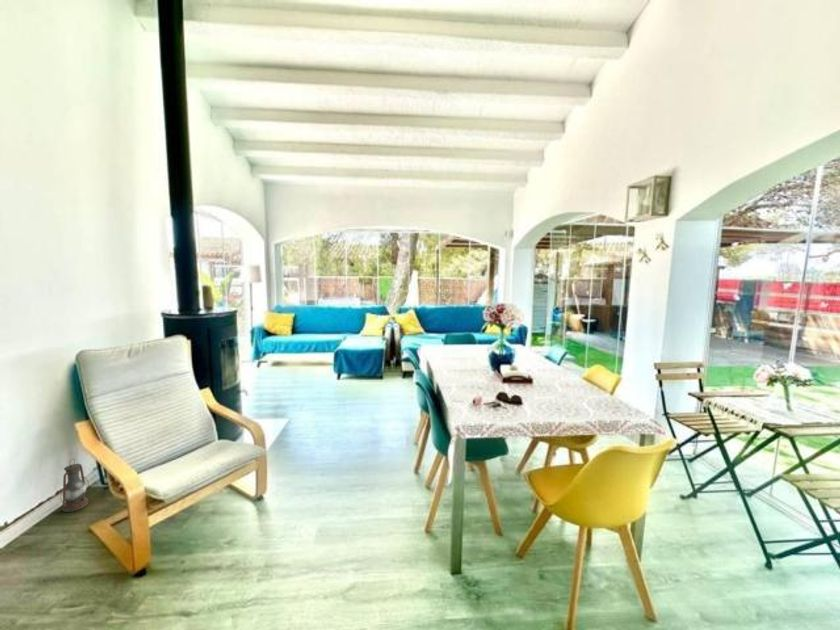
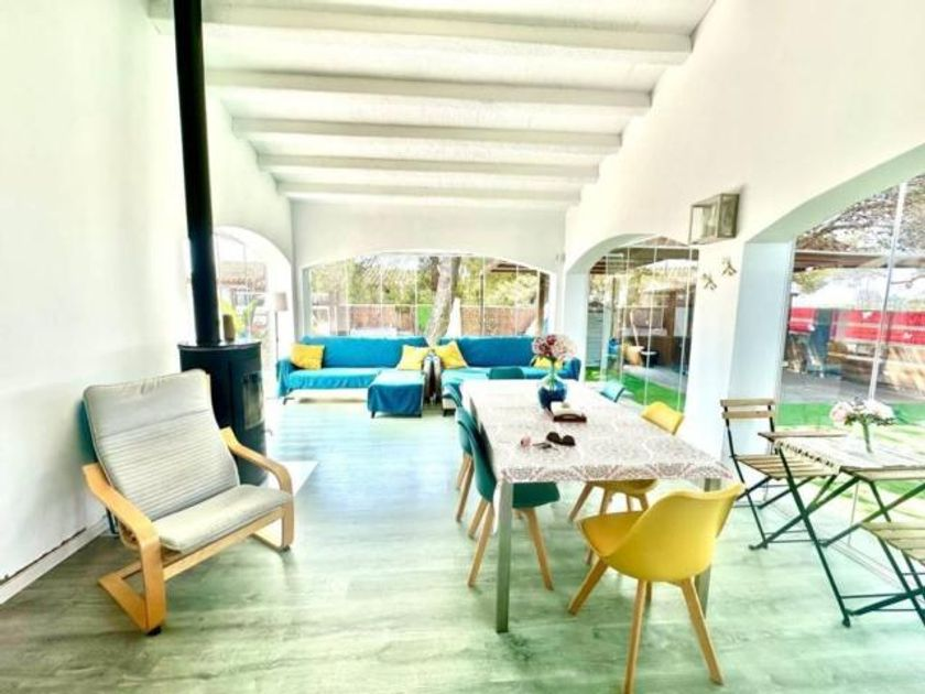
- lantern [59,458,90,513]
